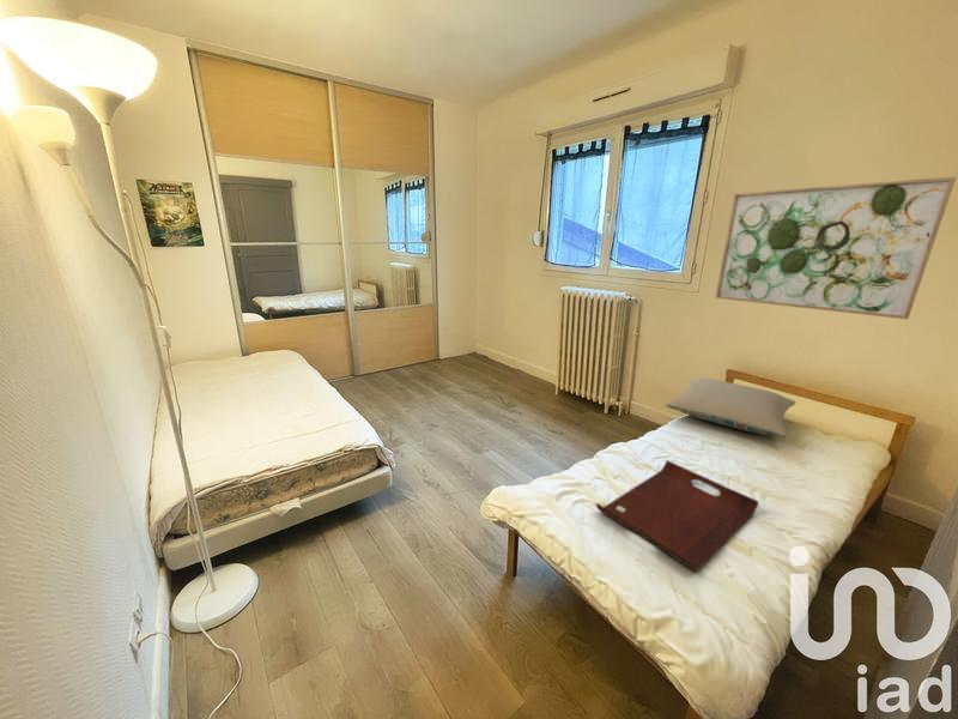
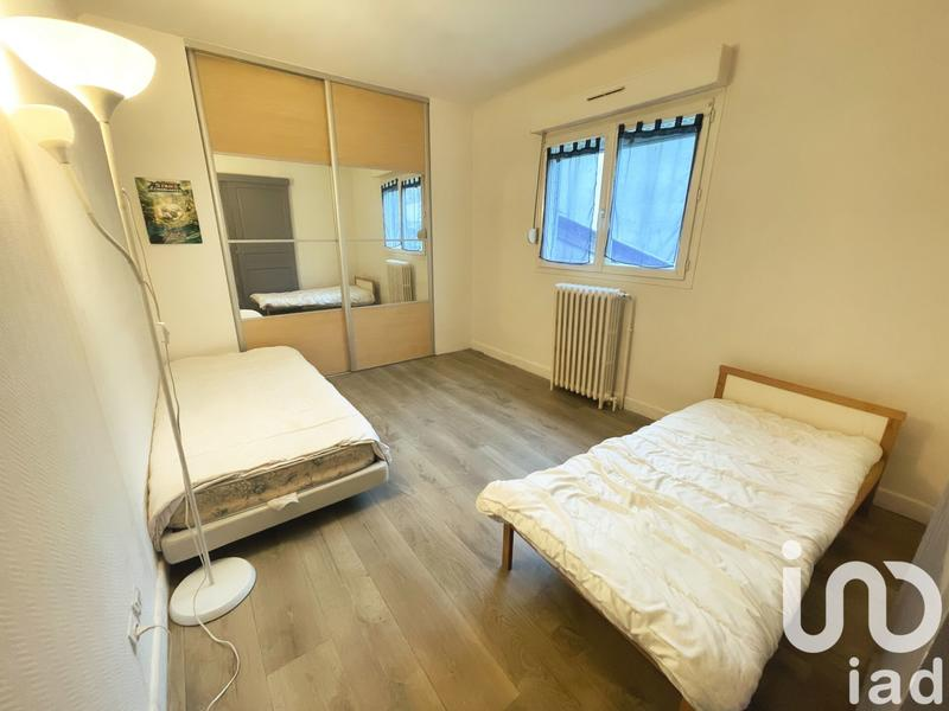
- serving tray [595,459,760,573]
- pillow [665,377,798,439]
- wall art [714,176,957,321]
